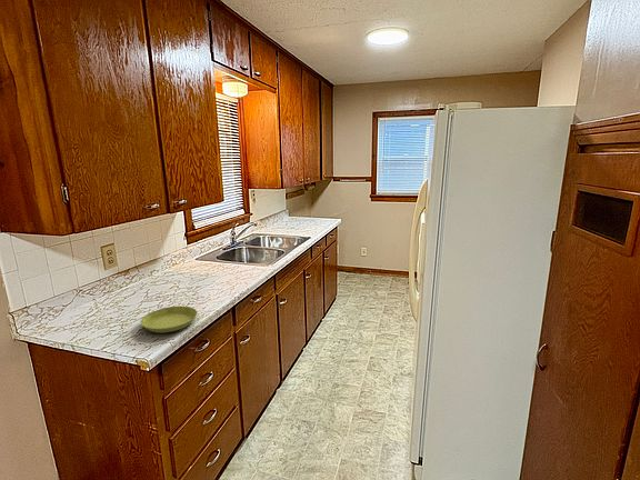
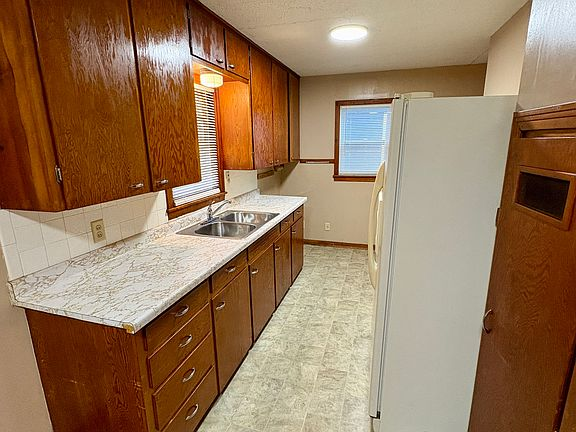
- saucer [140,306,198,333]
